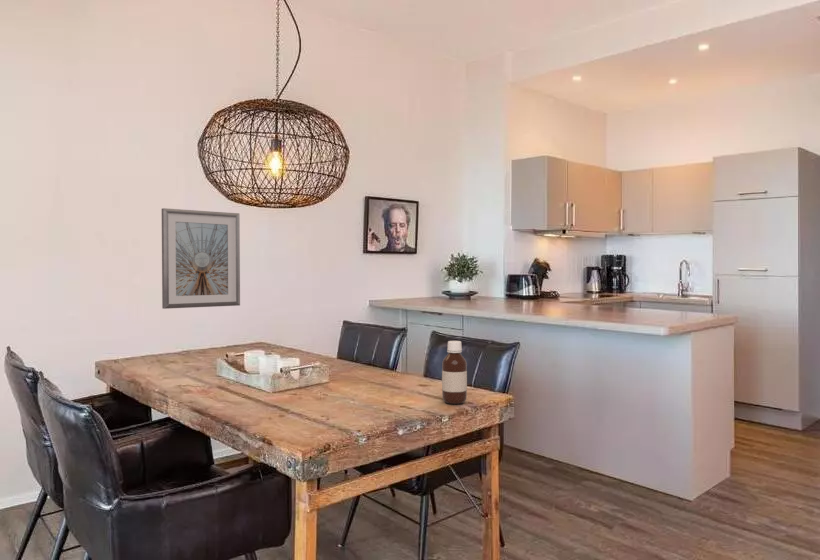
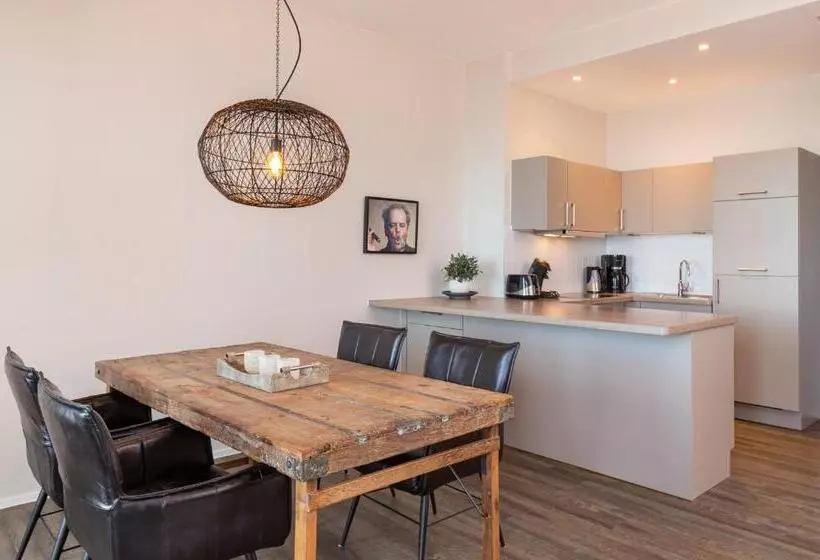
- picture frame [161,207,241,310]
- bottle [441,340,468,405]
